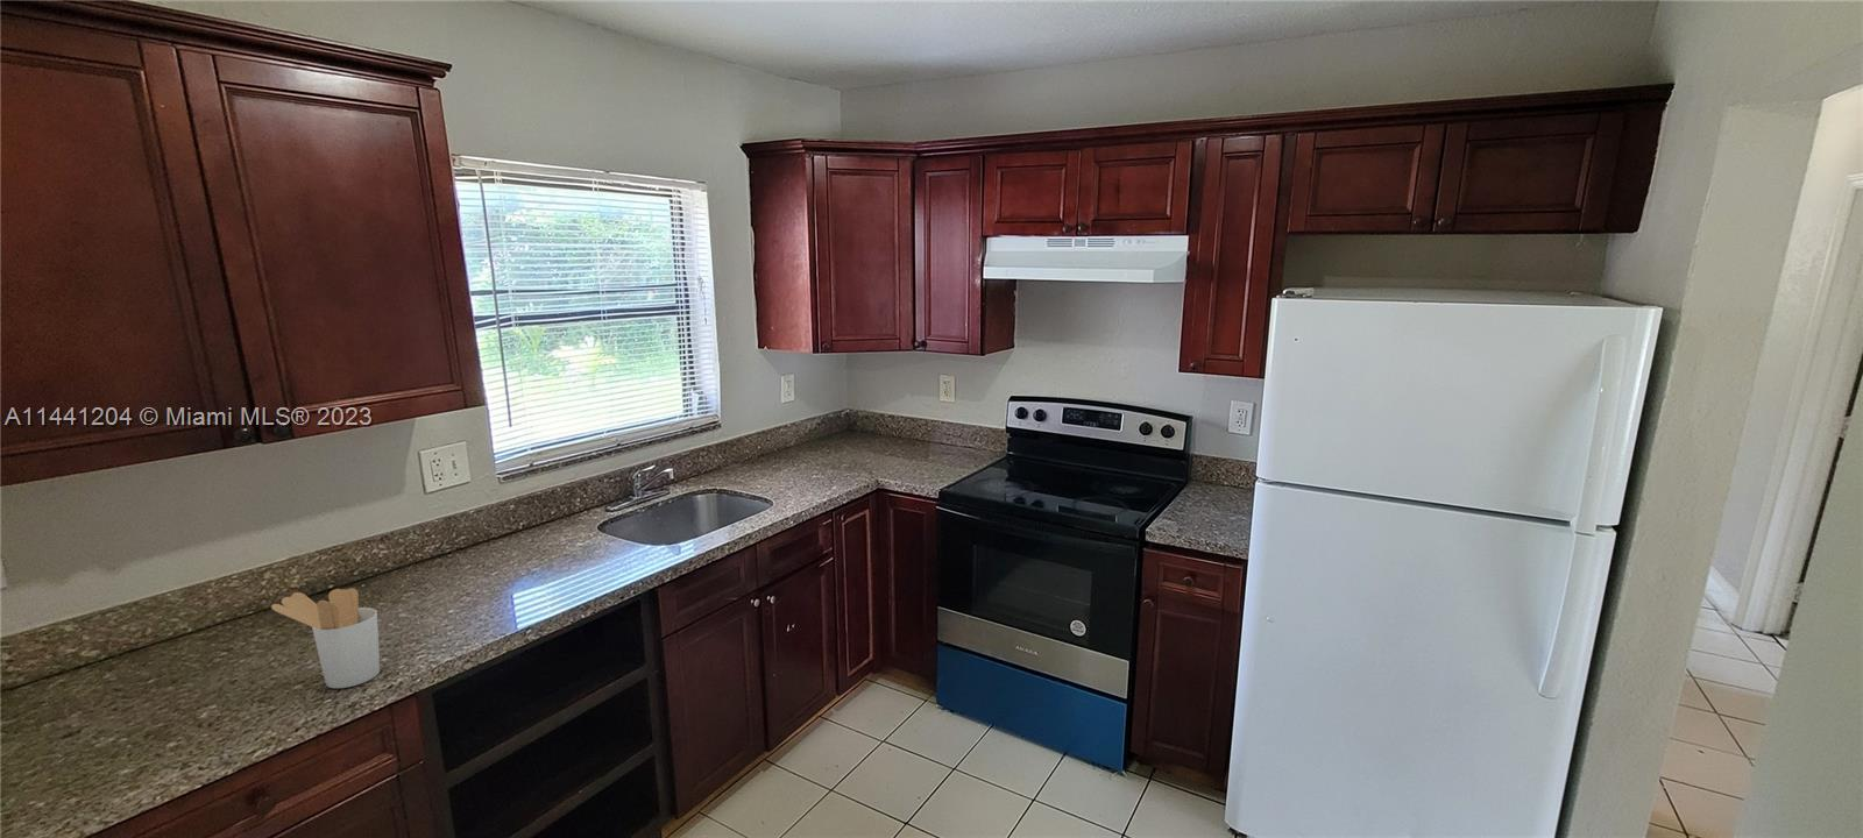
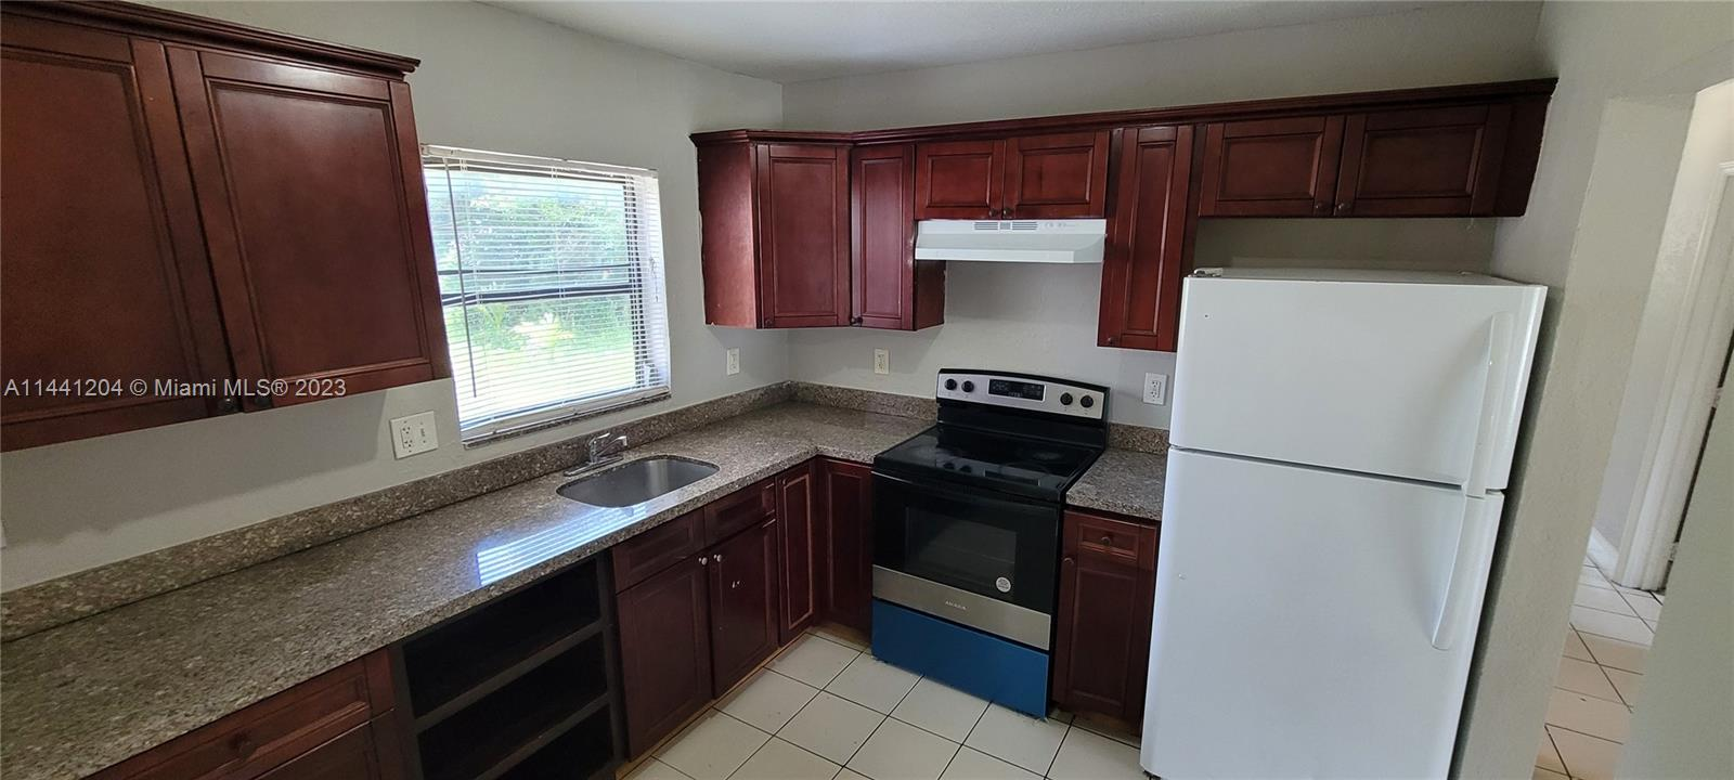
- utensil holder [270,586,380,688]
